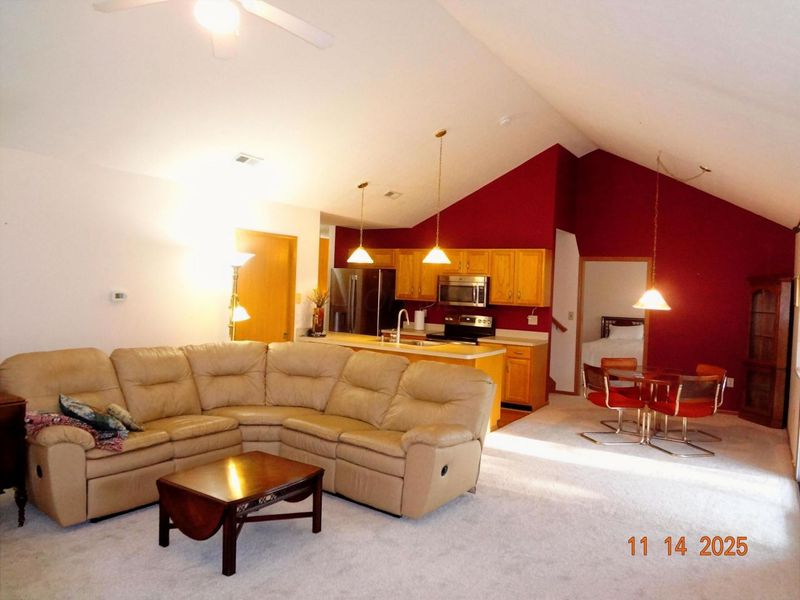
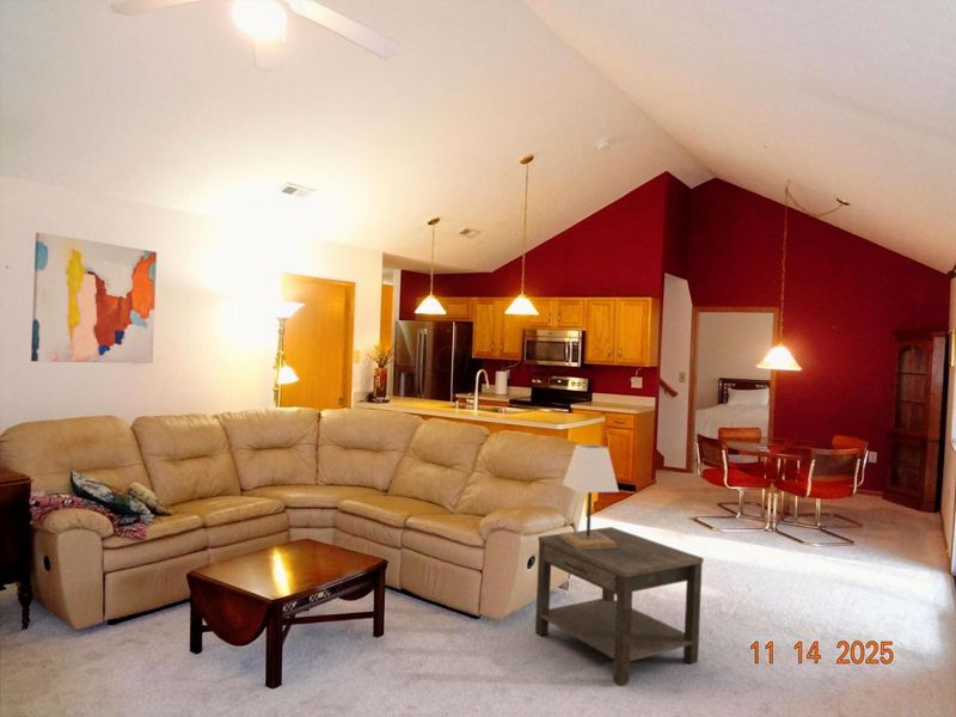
+ wall art [30,231,158,364]
+ lamp [560,443,620,550]
+ side table [534,526,705,686]
